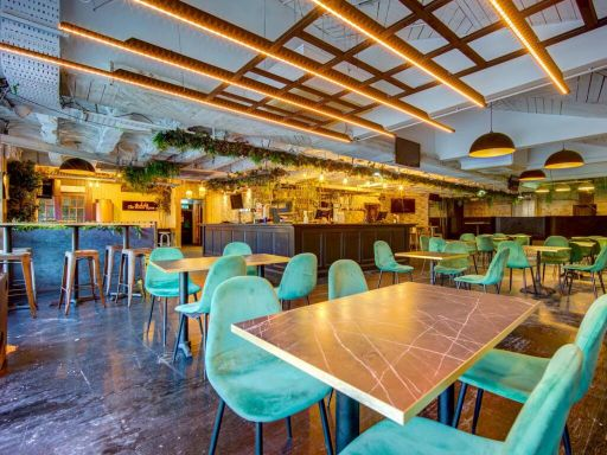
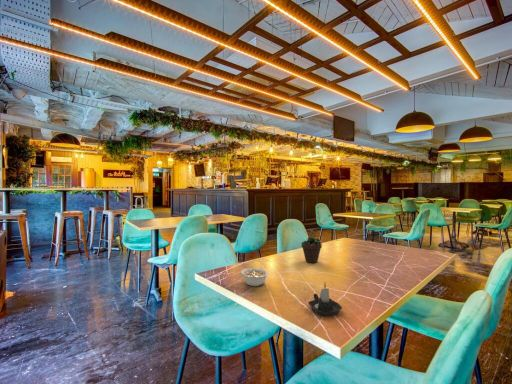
+ succulent plant [300,227,323,264]
+ candle [308,281,343,316]
+ legume [240,267,270,287]
